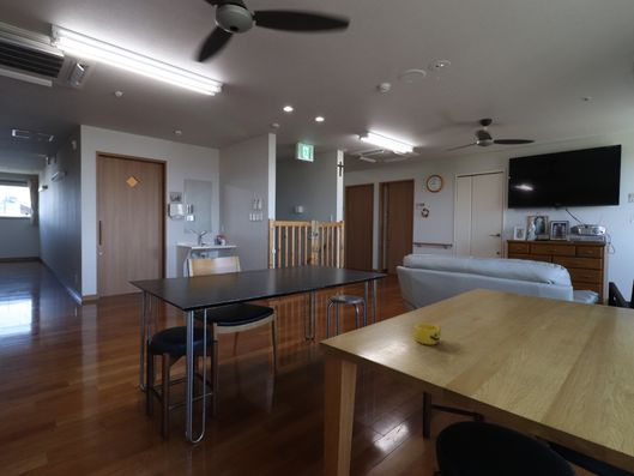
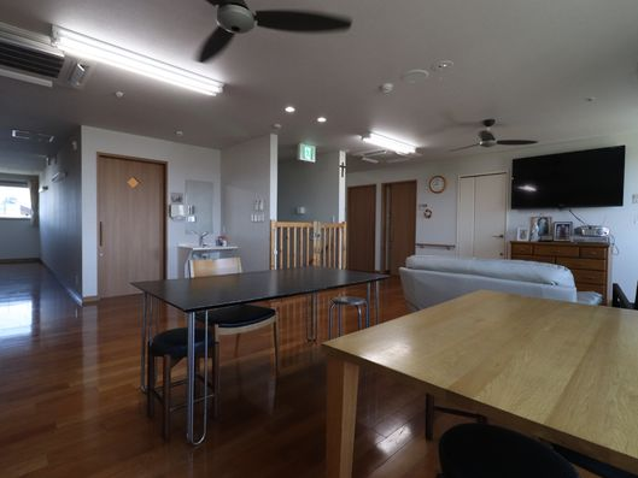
- cup [413,323,442,345]
